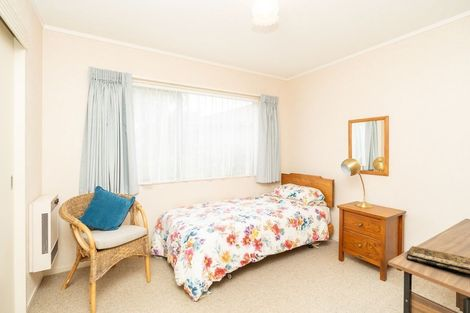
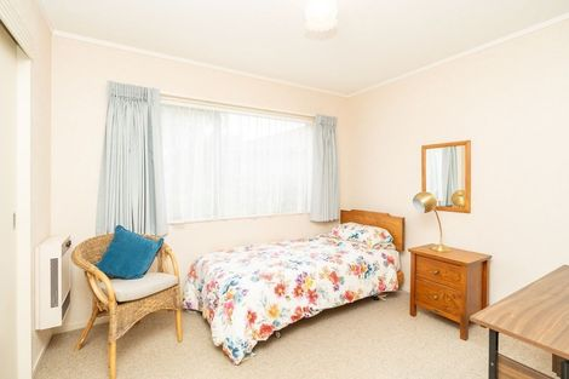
- book [405,245,470,276]
